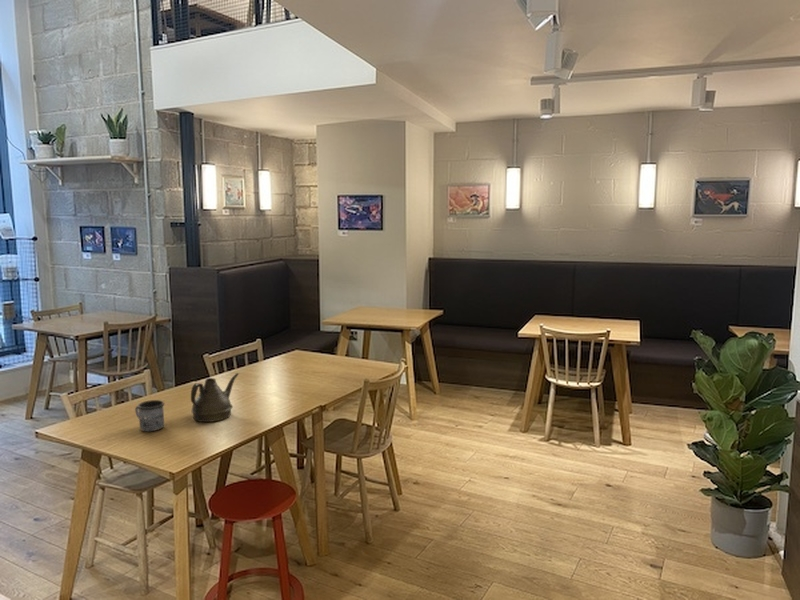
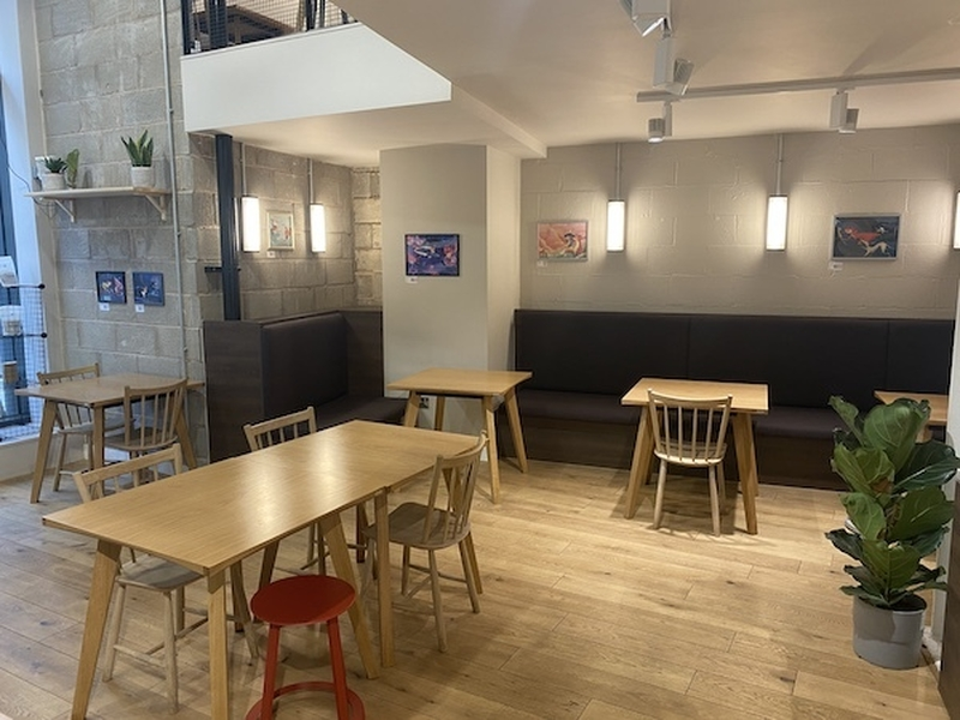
- teapot [190,372,240,423]
- mug [134,399,165,432]
